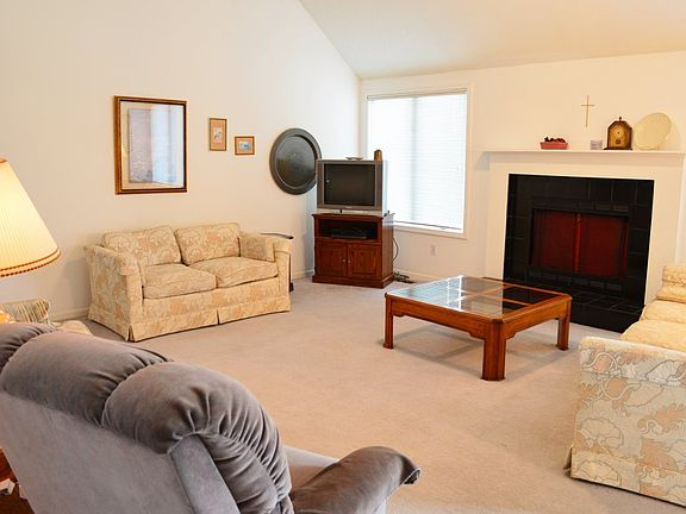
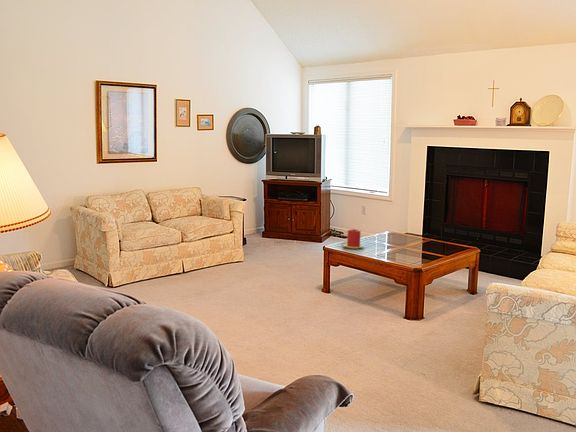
+ candle [342,228,365,250]
